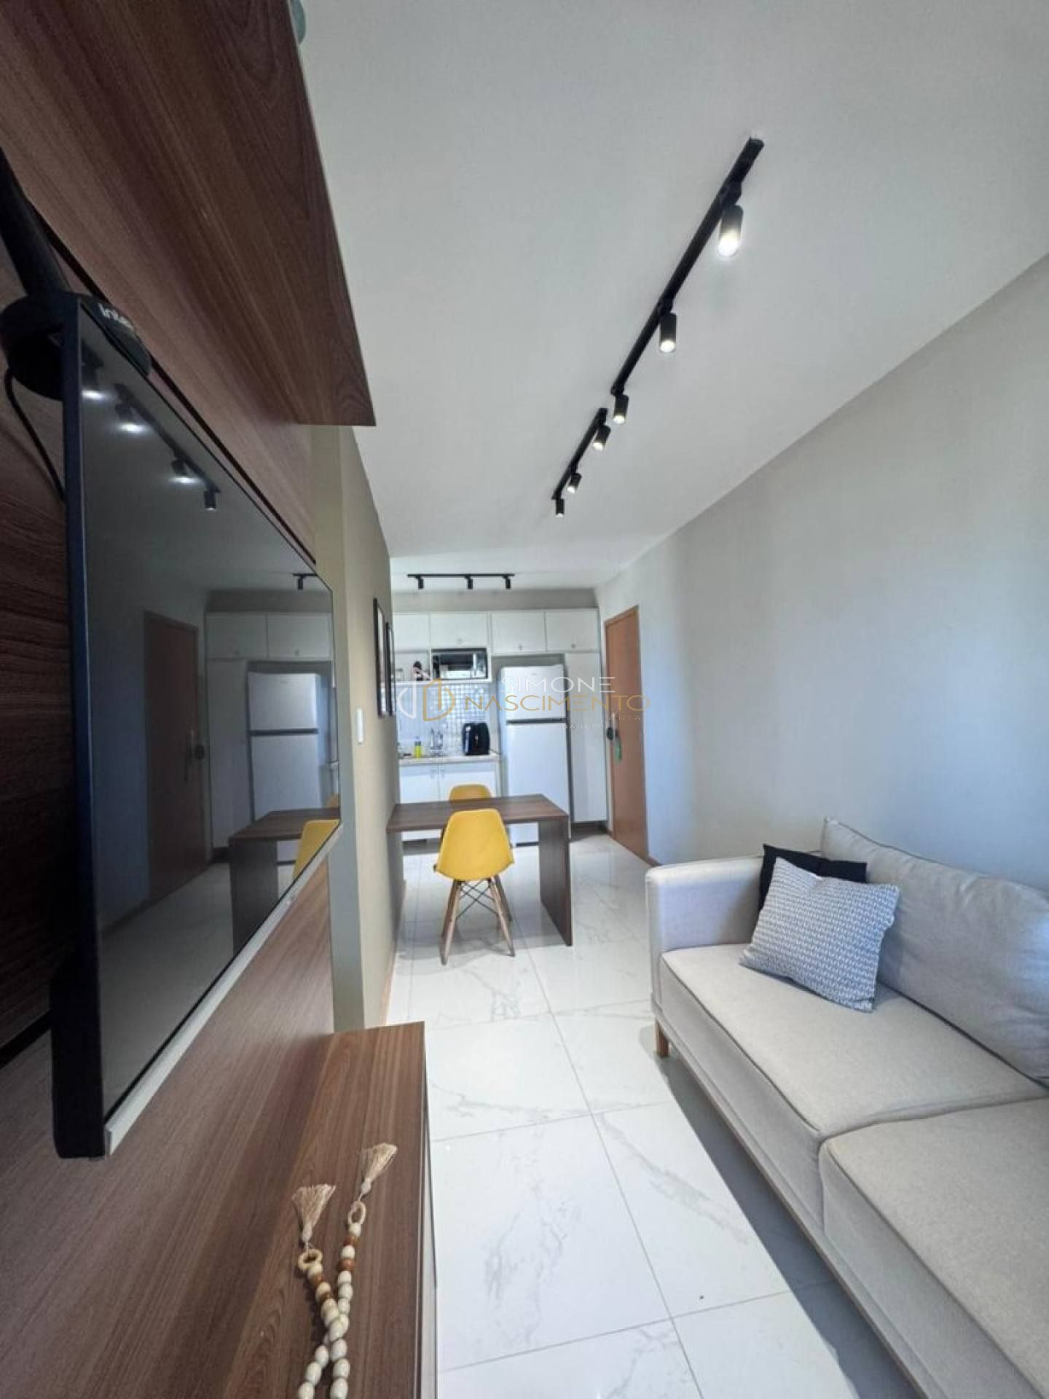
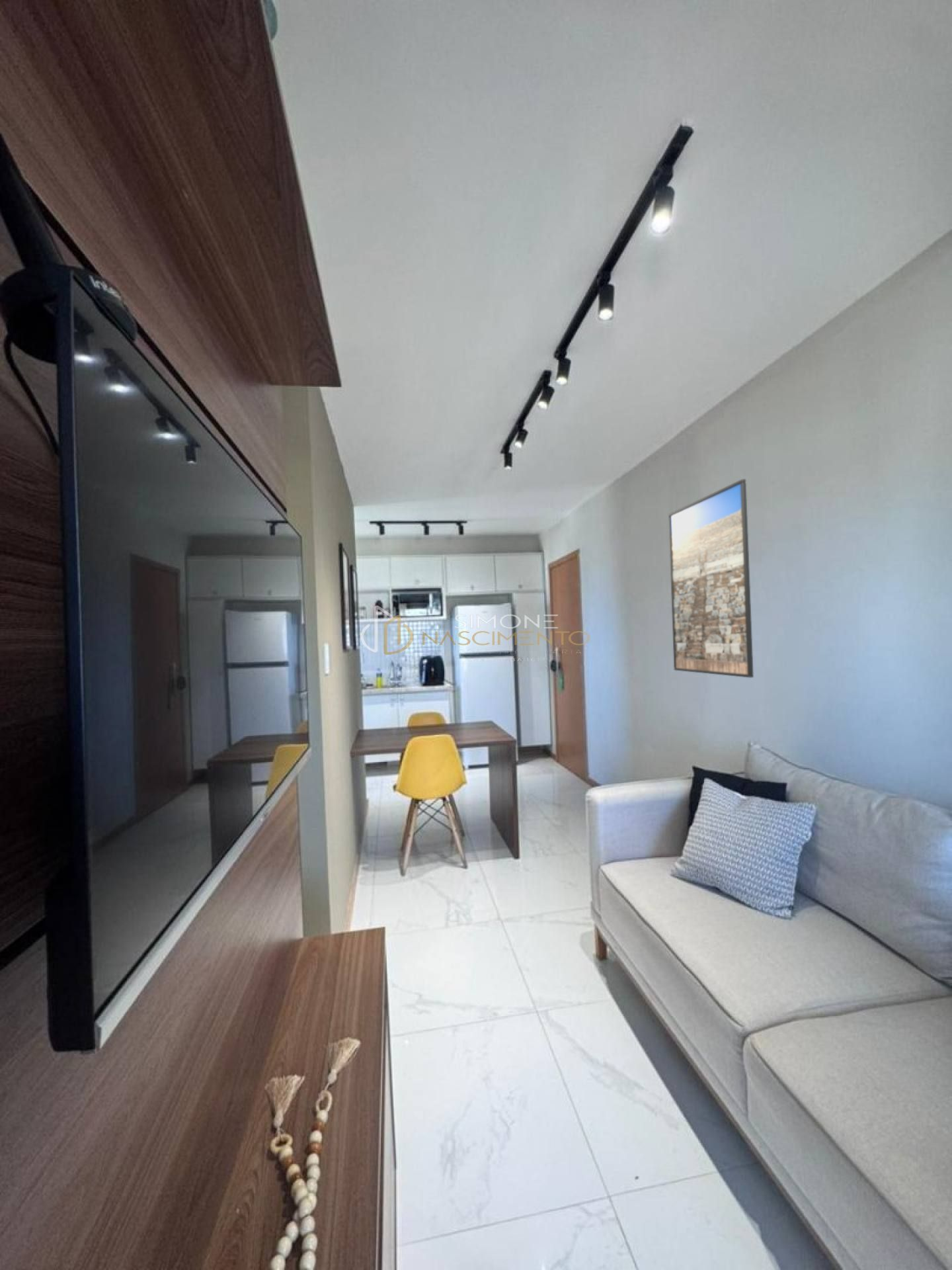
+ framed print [668,478,754,678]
